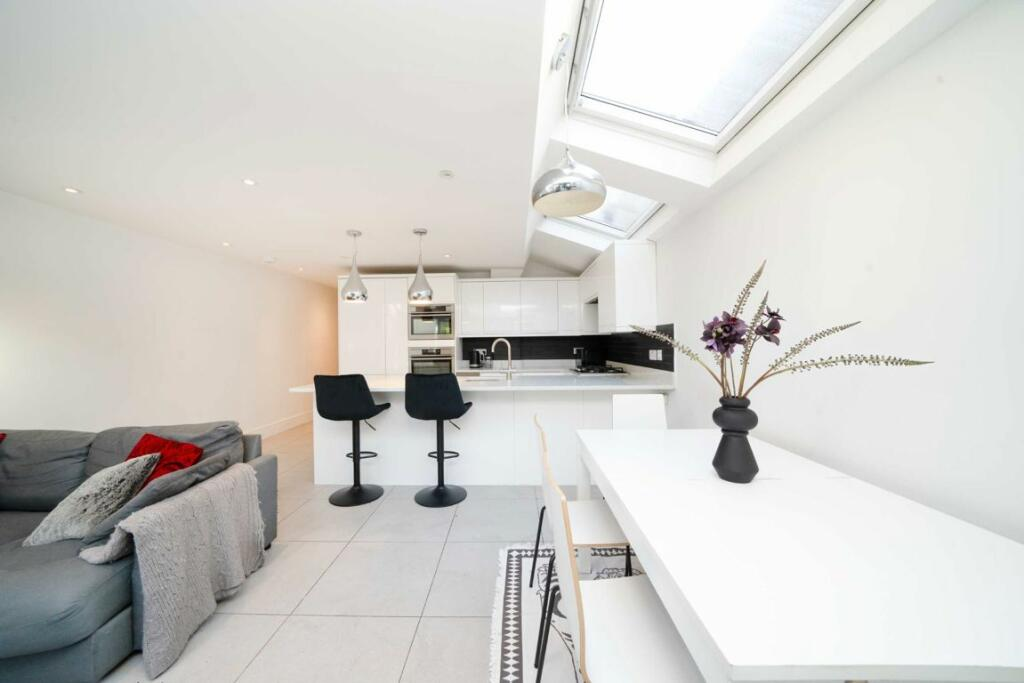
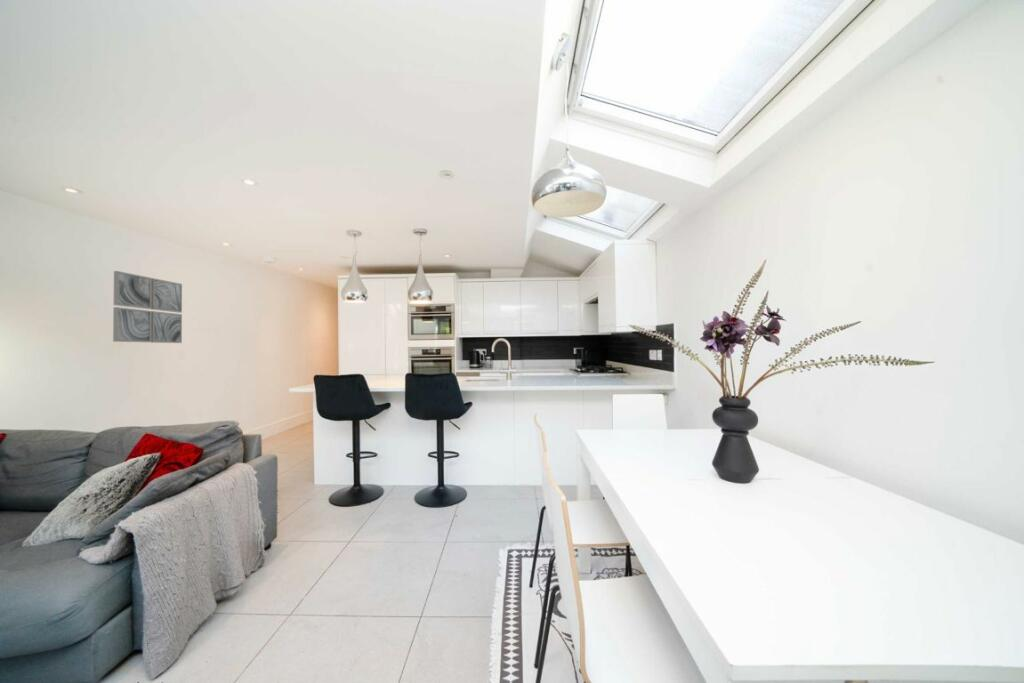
+ wall art [112,270,183,344]
